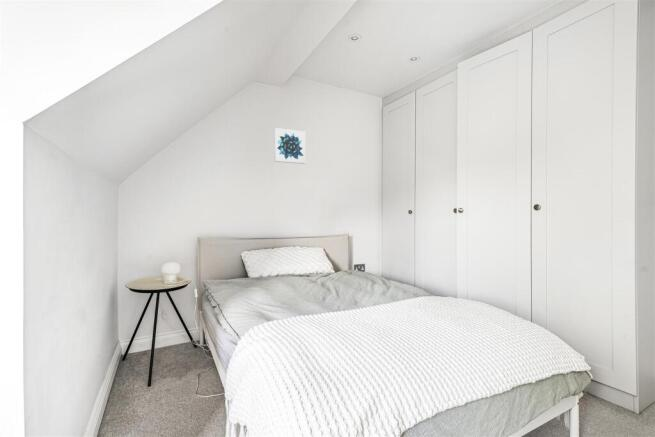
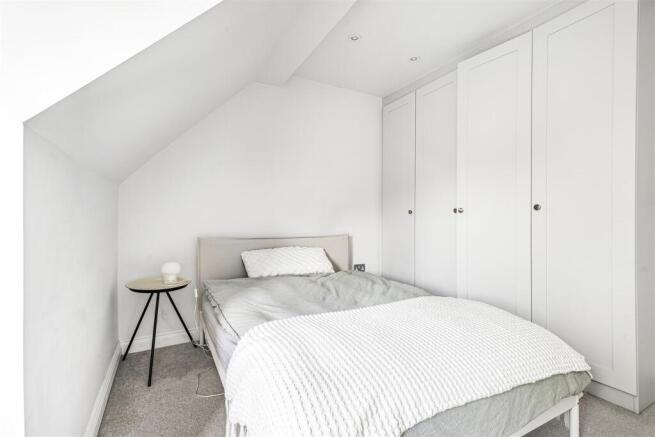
- wall art [273,127,307,165]
